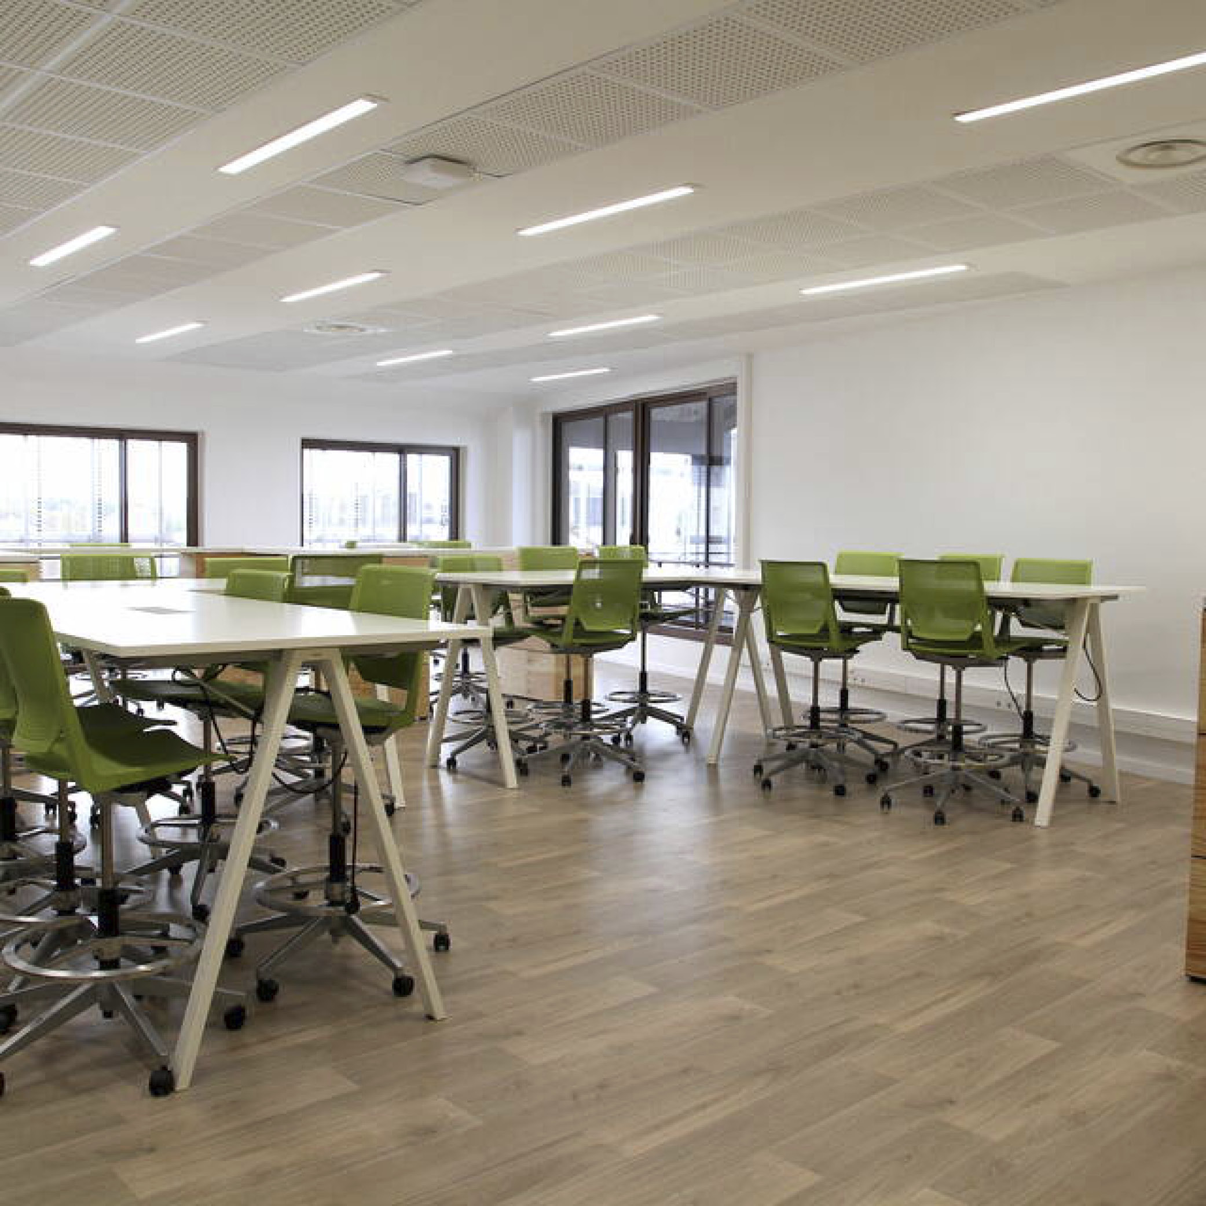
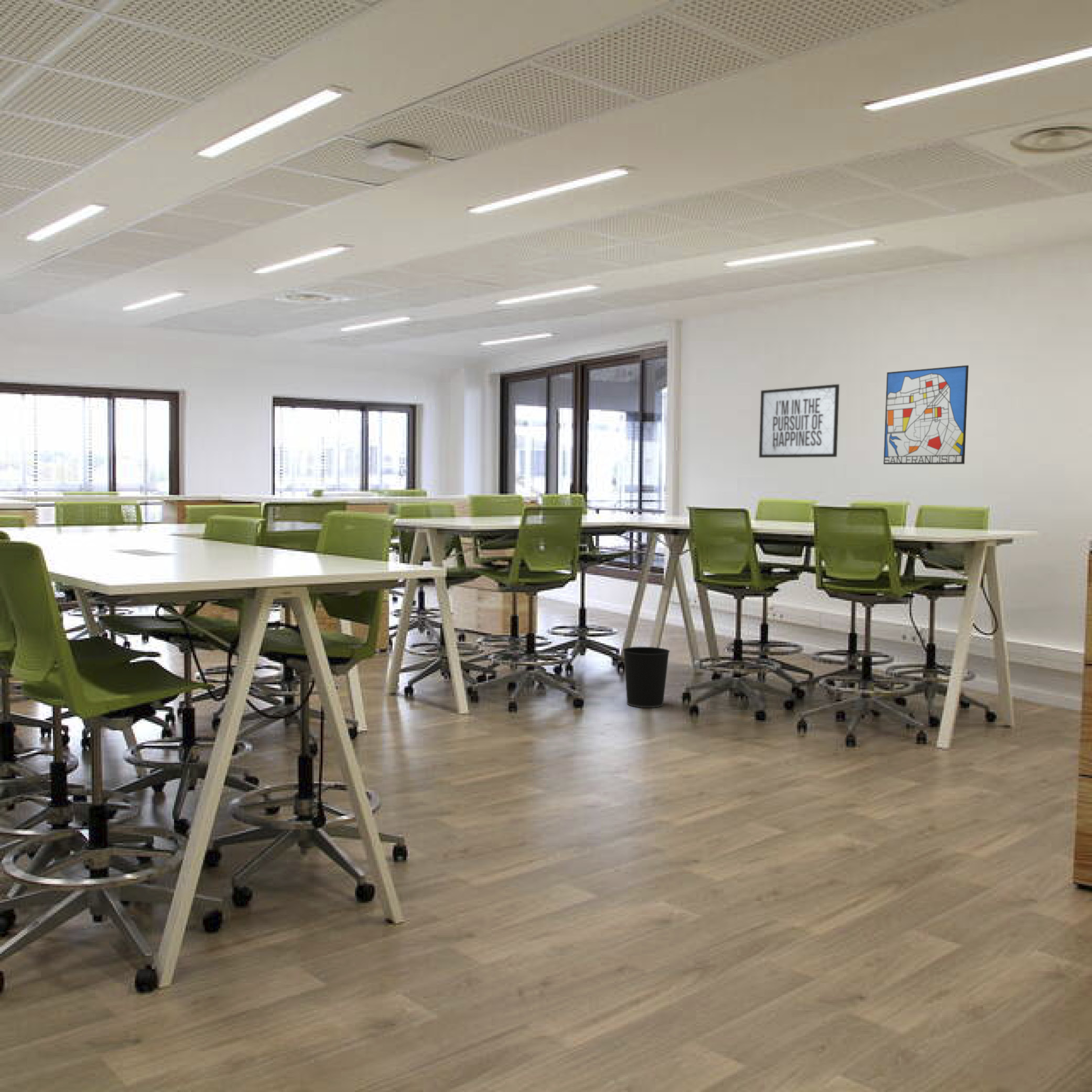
+ wall art [883,365,969,465]
+ mirror [759,384,840,458]
+ wastebasket [622,646,671,708]
